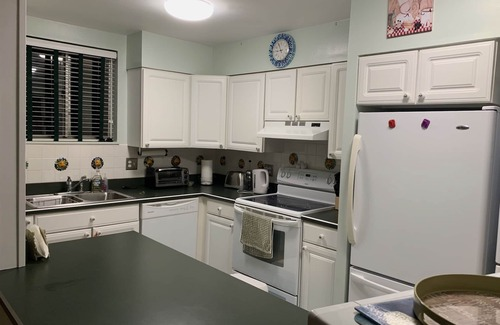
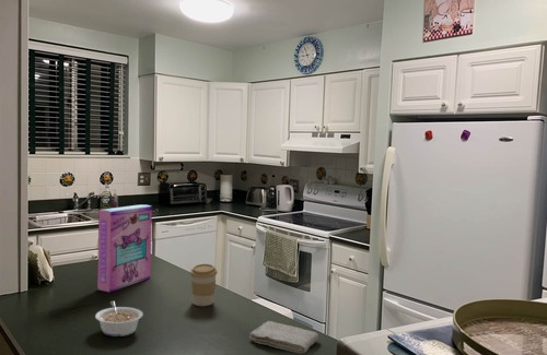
+ coffee cup [189,263,219,307]
+ washcloth [248,320,319,354]
+ legume [94,300,144,338]
+ cereal box [96,204,153,293]
